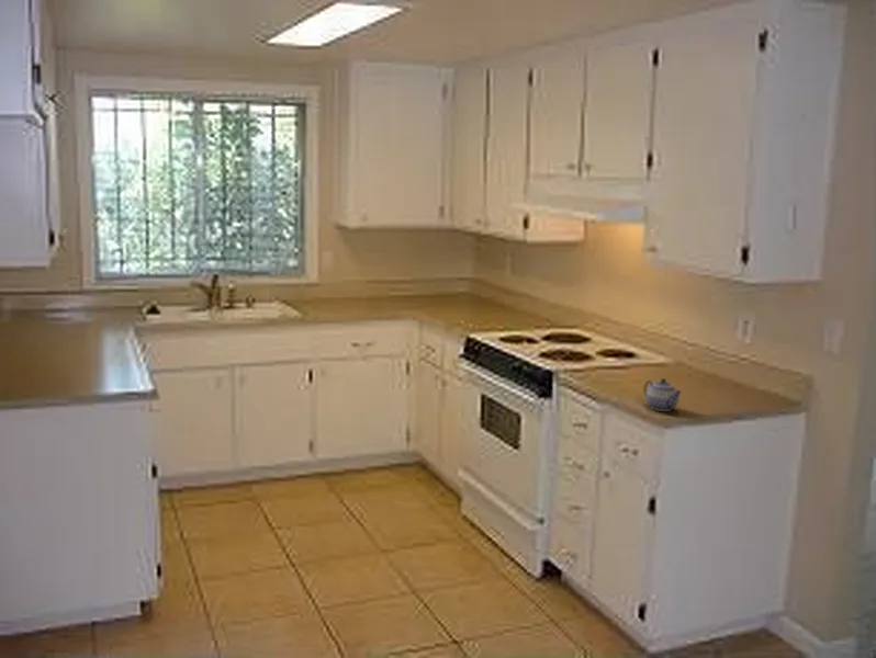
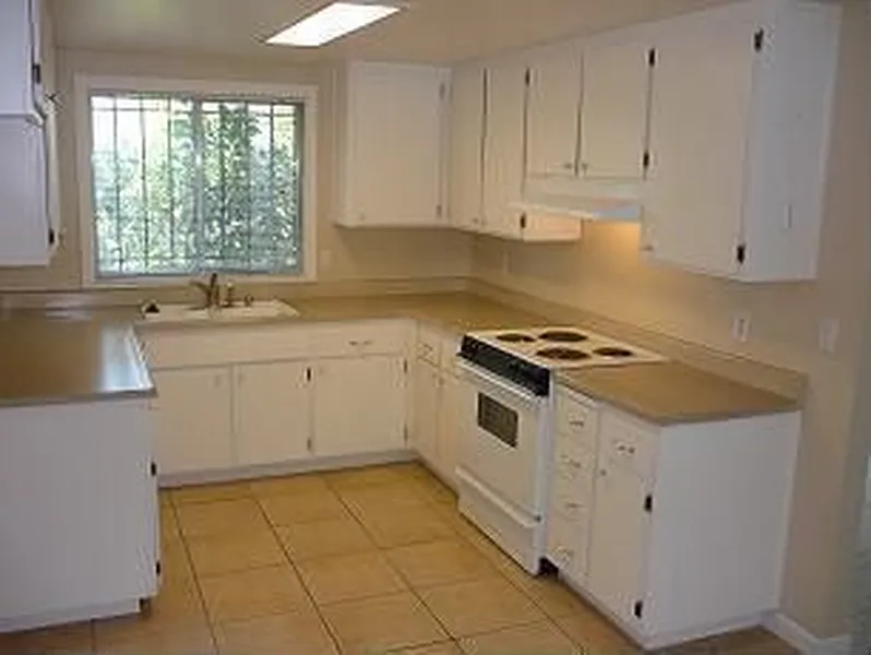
- teapot [642,377,684,412]
